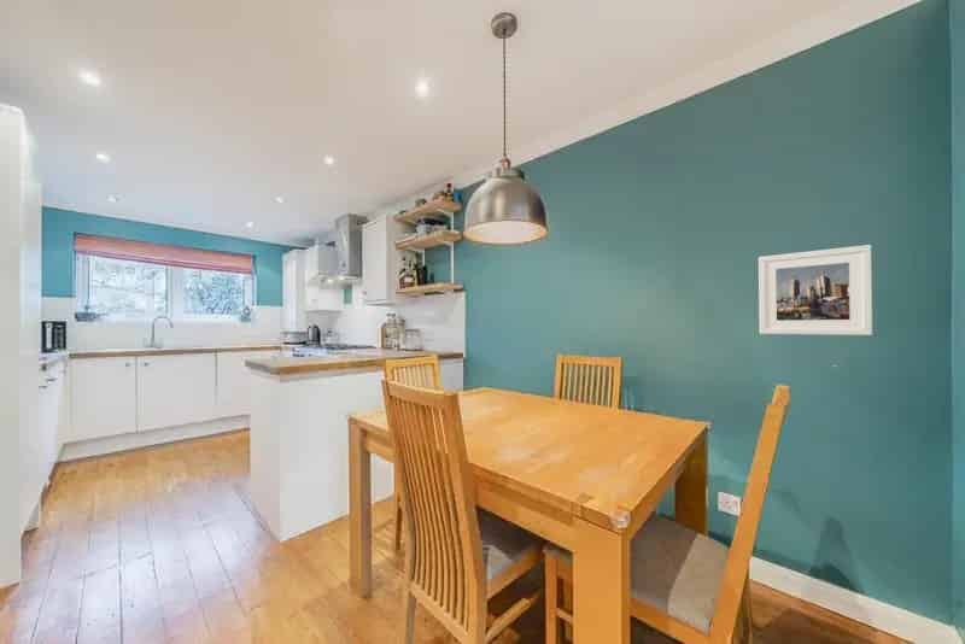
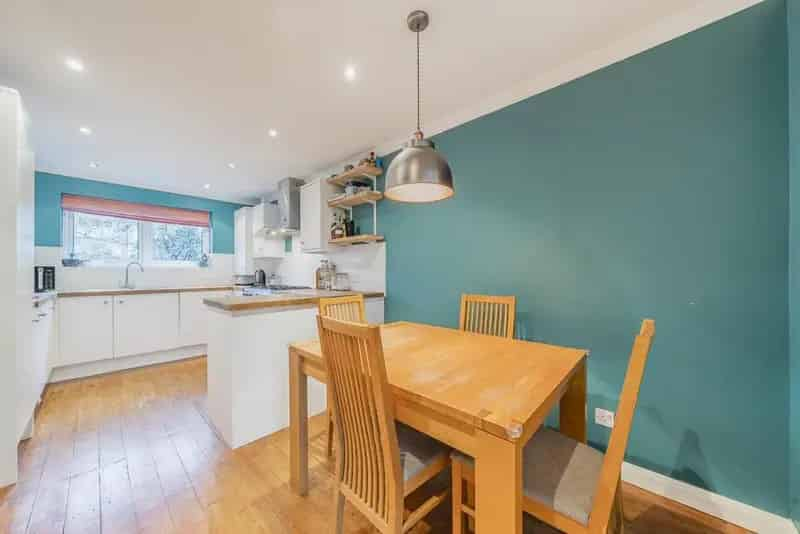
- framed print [758,244,873,336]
